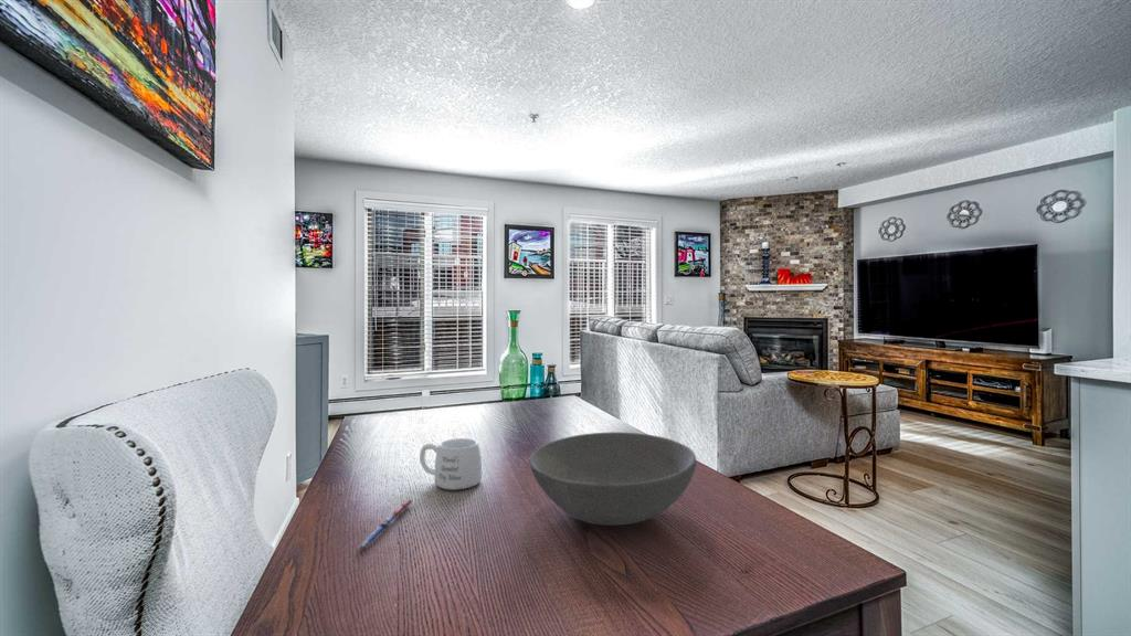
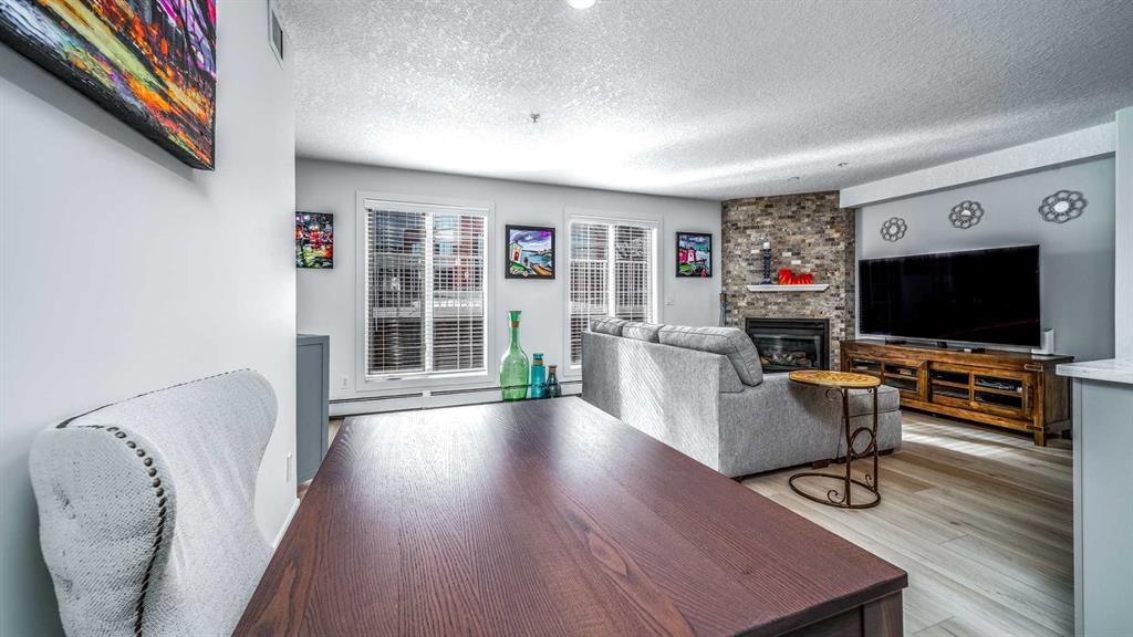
- pen [357,498,414,549]
- bowl [528,431,697,527]
- mug [419,437,483,491]
